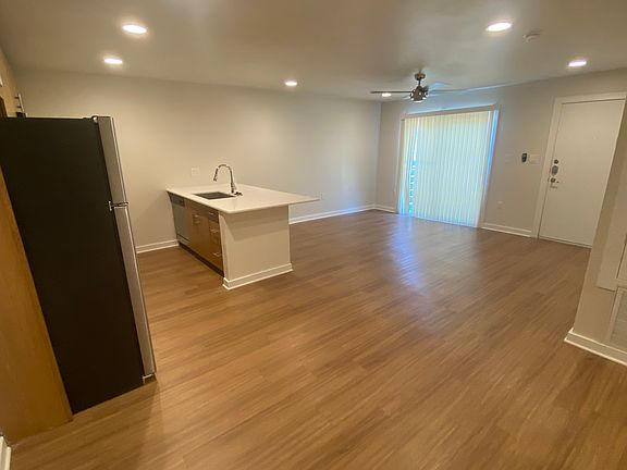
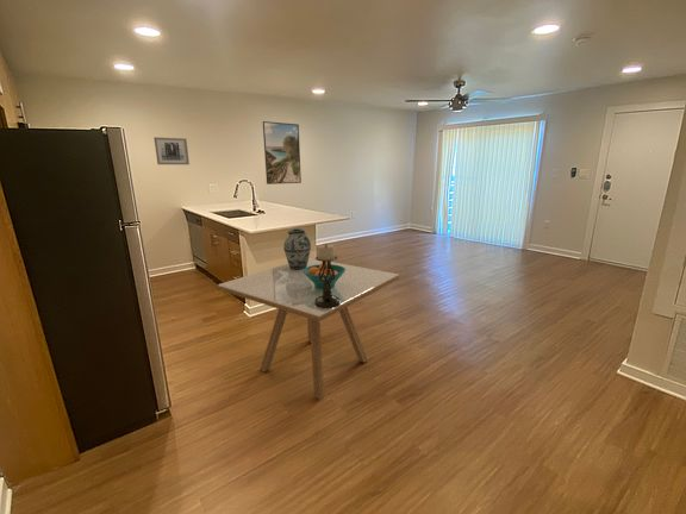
+ dining table [217,257,400,400]
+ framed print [262,120,303,186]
+ vase [282,227,312,270]
+ candle holder [314,243,341,308]
+ fruit bowl [303,263,345,289]
+ wall art [152,137,191,165]
